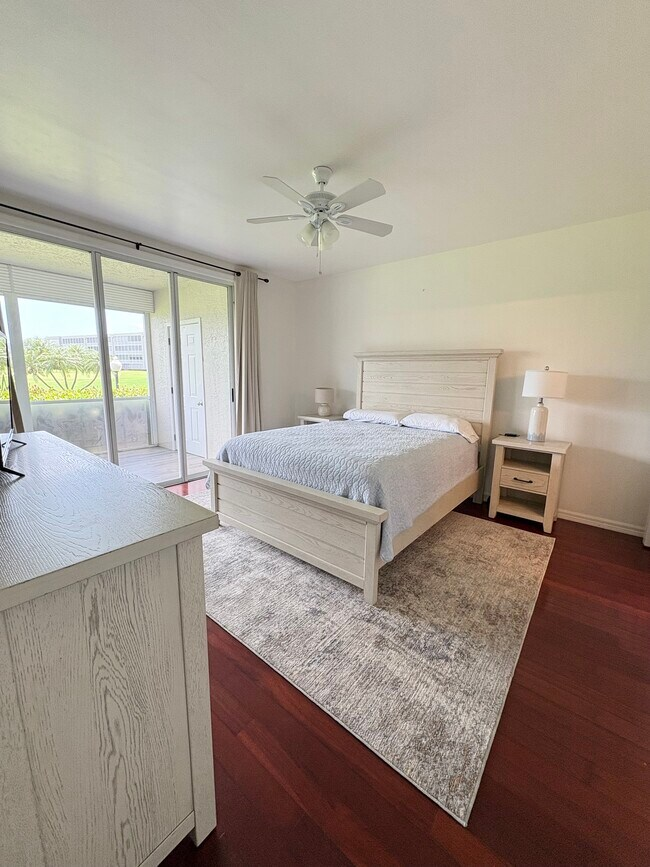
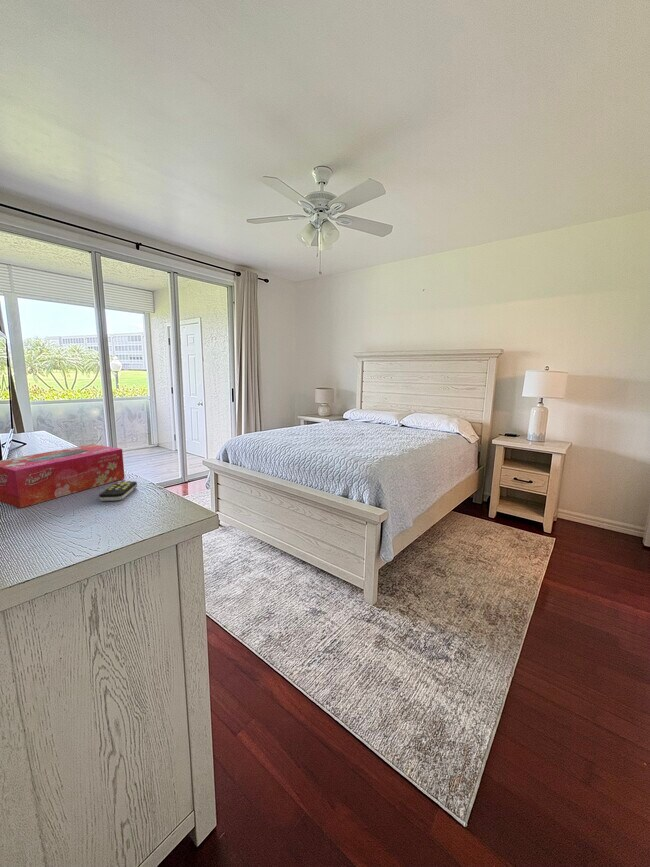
+ remote control [98,480,138,502]
+ tissue box [0,443,126,509]
